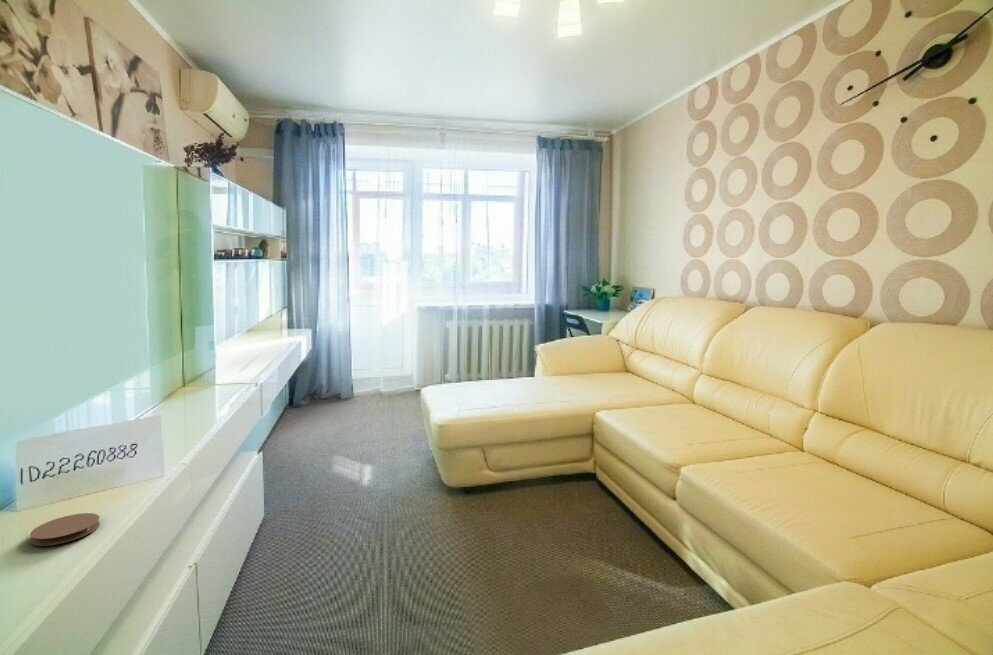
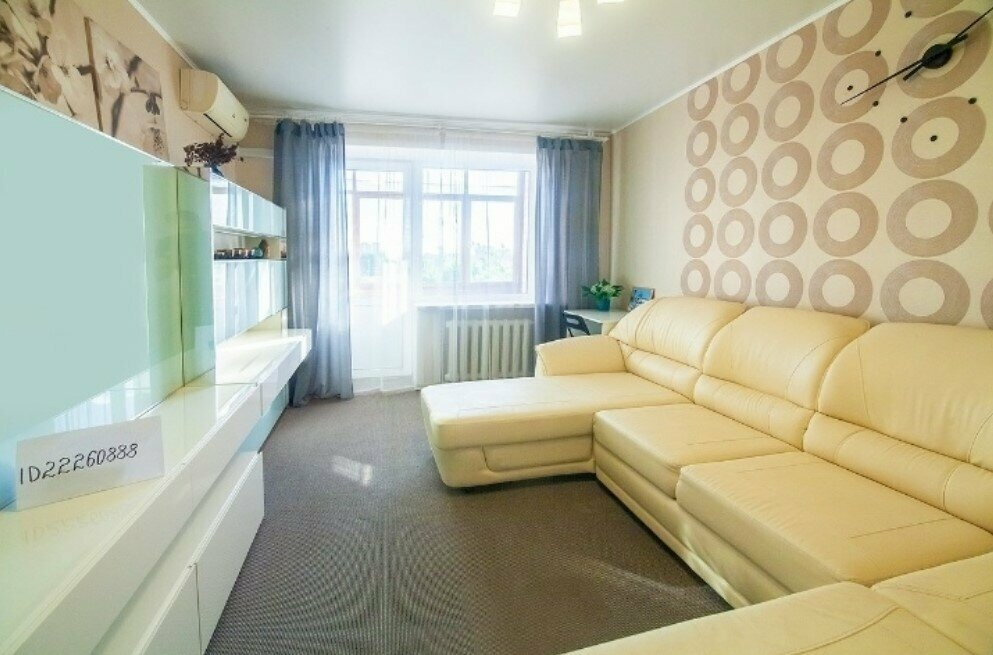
- coaster [29,512,101,547]
